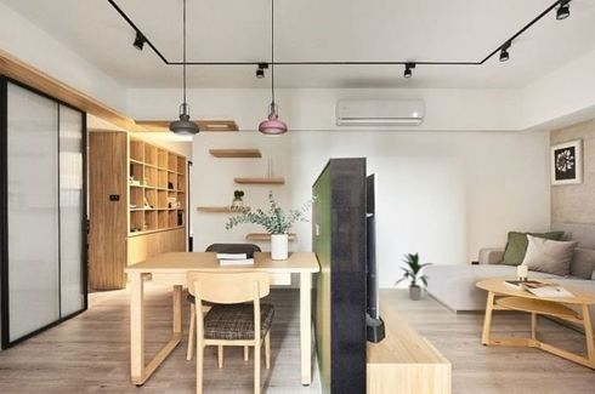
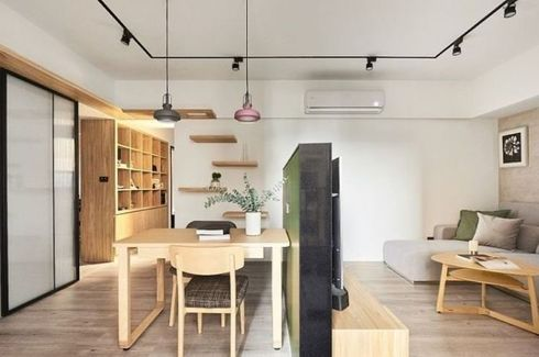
- indoor plant [393,252,433,301]
